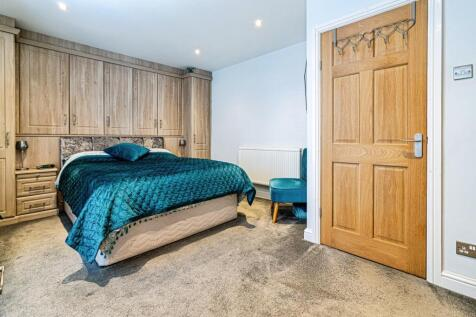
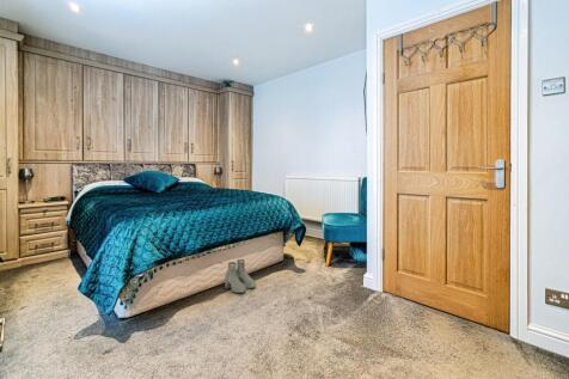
+ boots [224,258,257,294]
